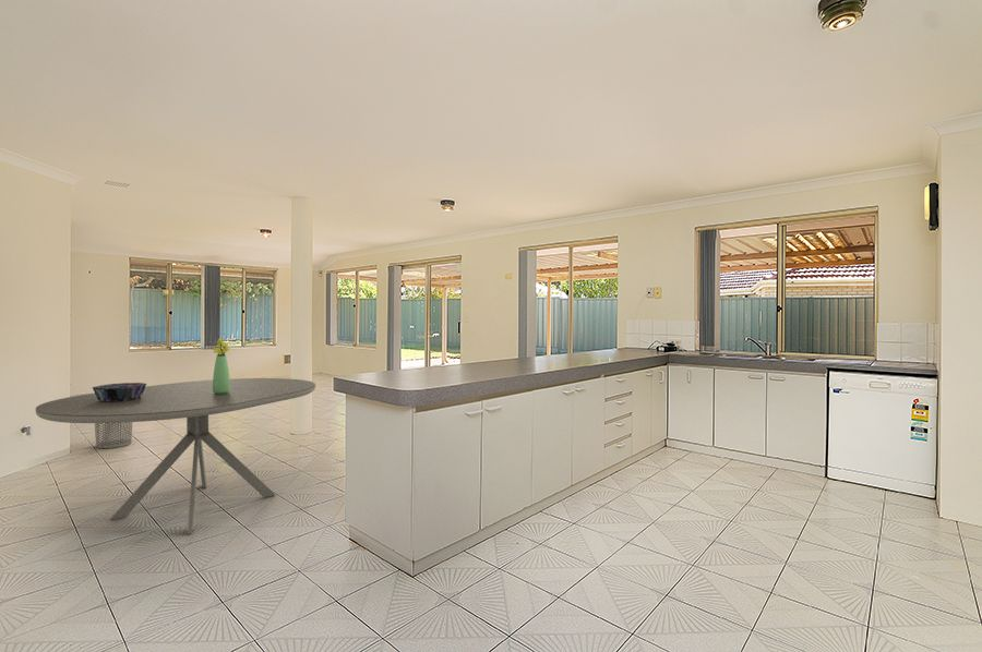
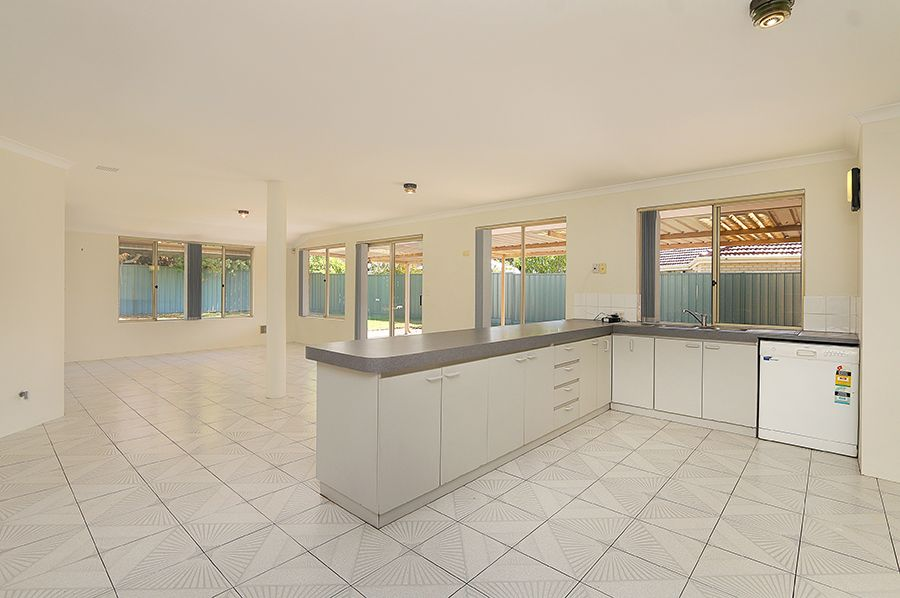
- bouquet [212,338,230,395]
- dining table [35,377,316,535]
- waste bin [94,422,133,449]
- decorative bowl [91,382,147,402]
